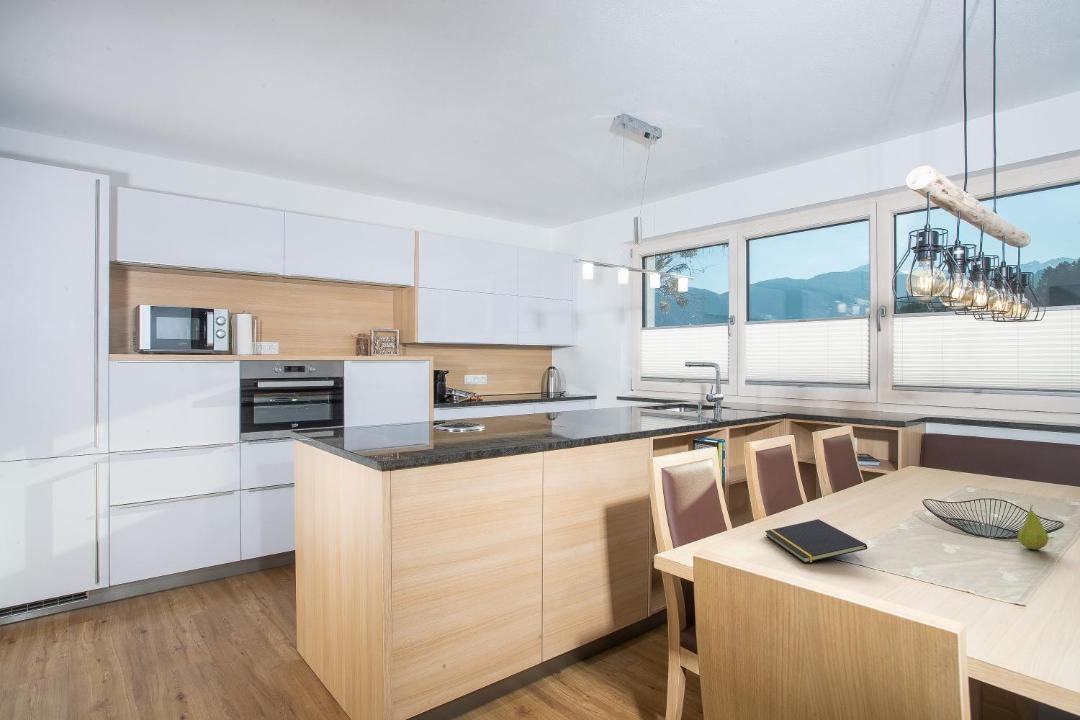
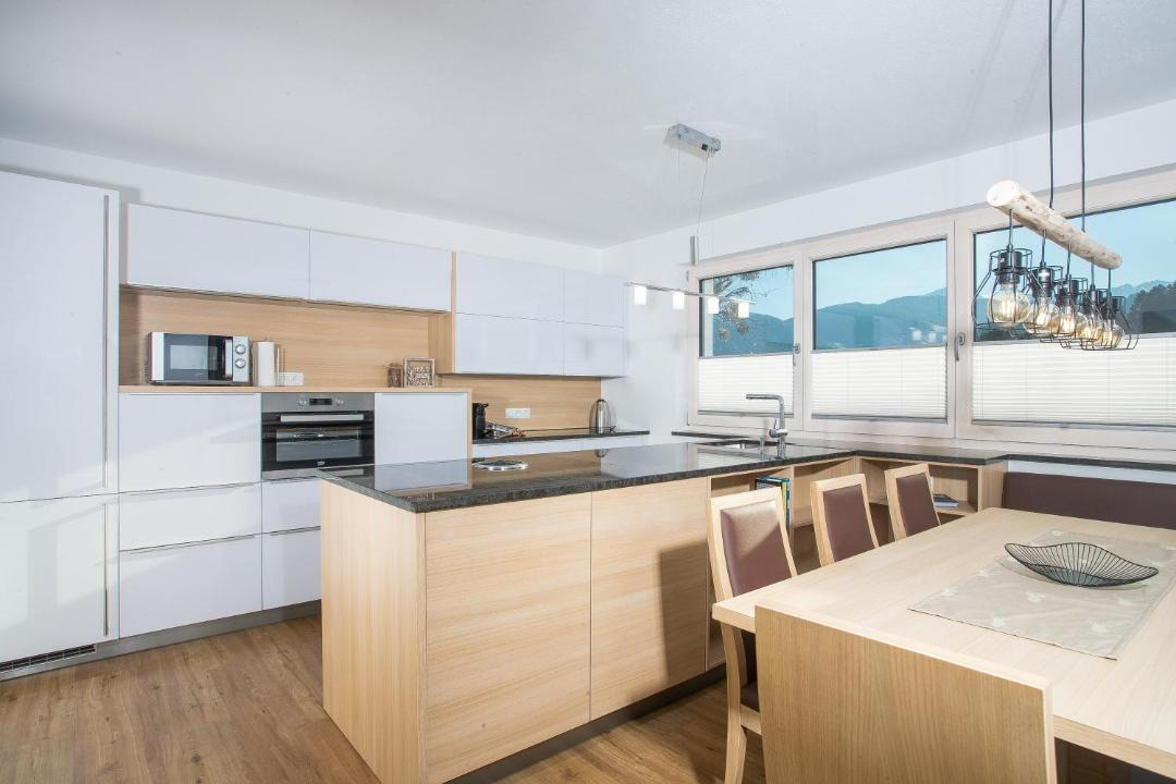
- notepad [764,518,868,564]
- fruit [1017,504,1050,551]
